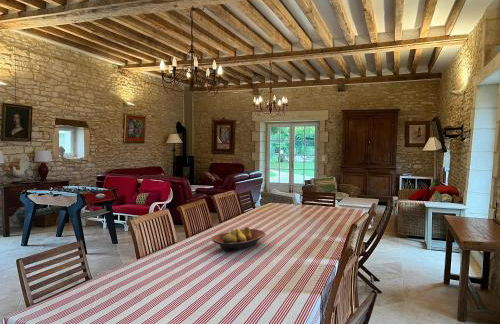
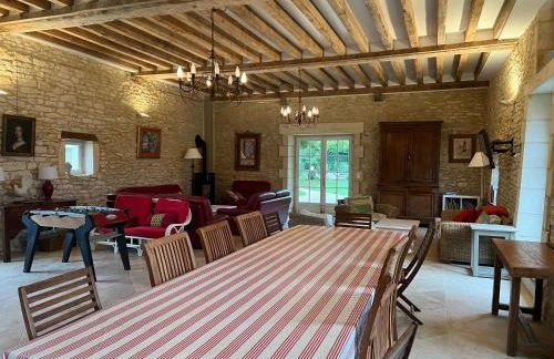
- fruit bowl [211,226,267,252]
